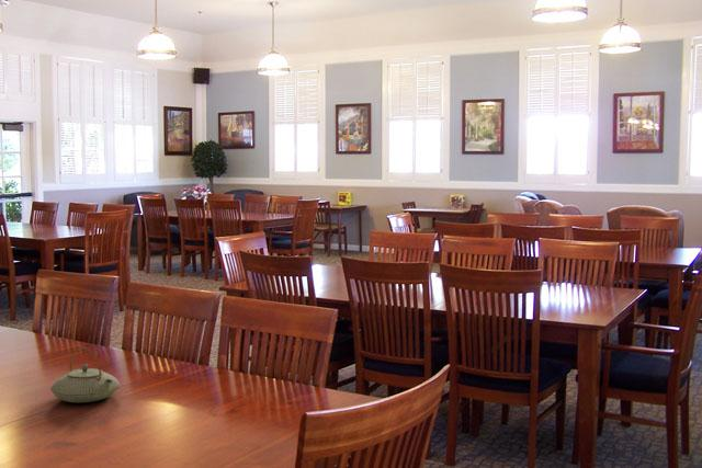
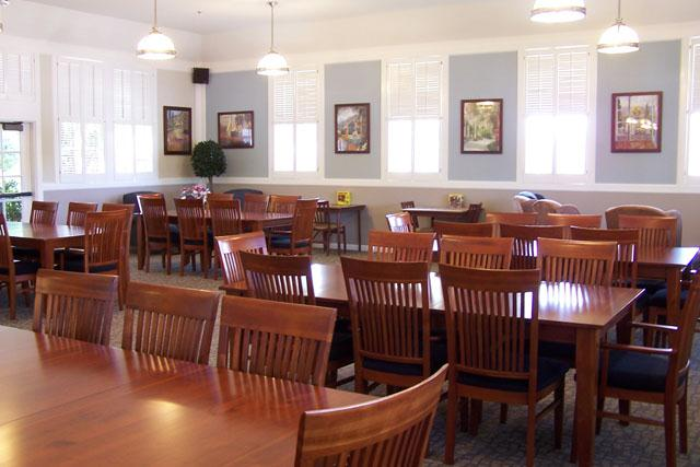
- teapot [49,345,121,403]
